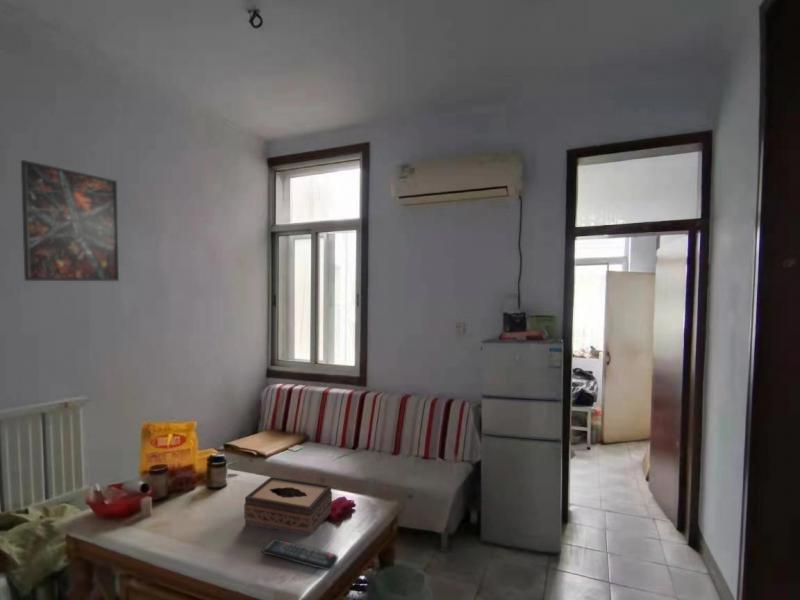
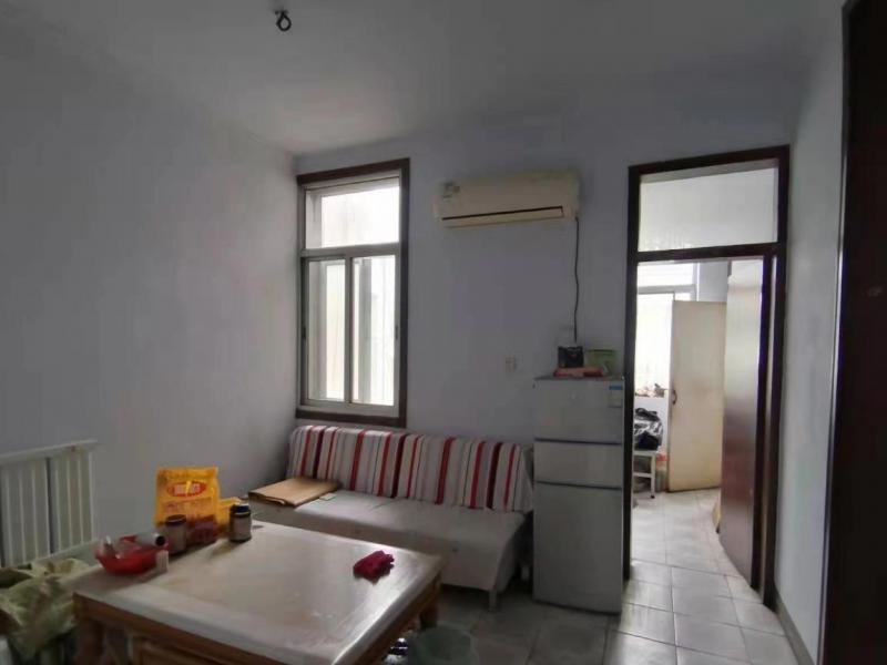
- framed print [20,159,120,282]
- tissue box [243,475,333,537]
- remote control [261,538,339,572]
